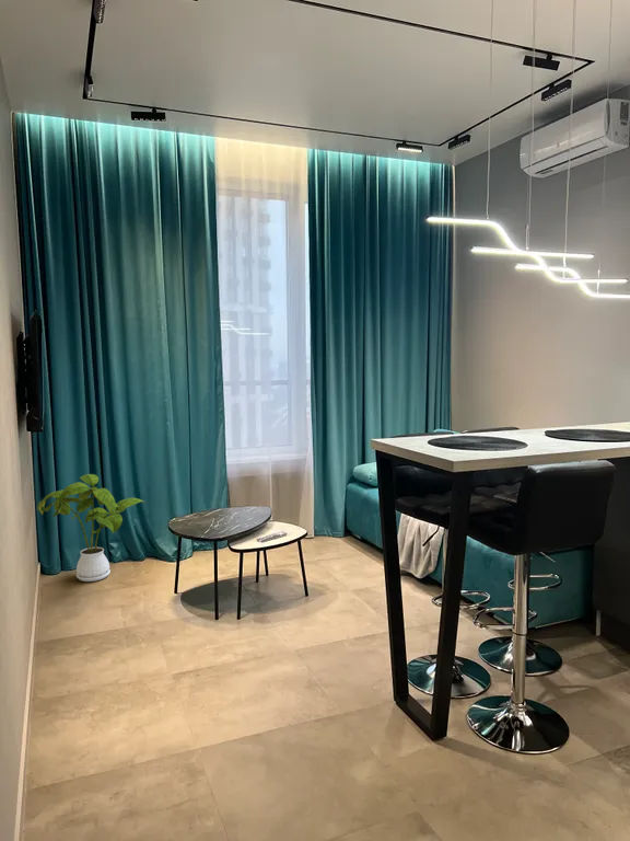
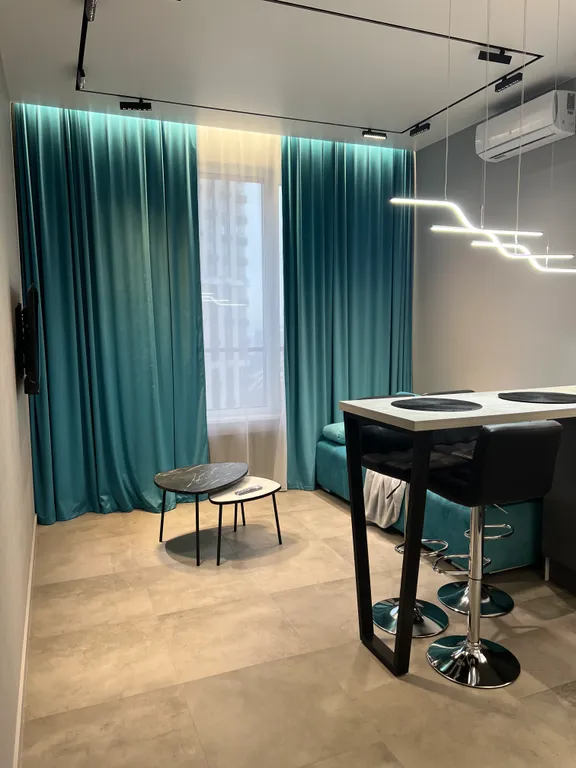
- house plant [36,473,148,583]
